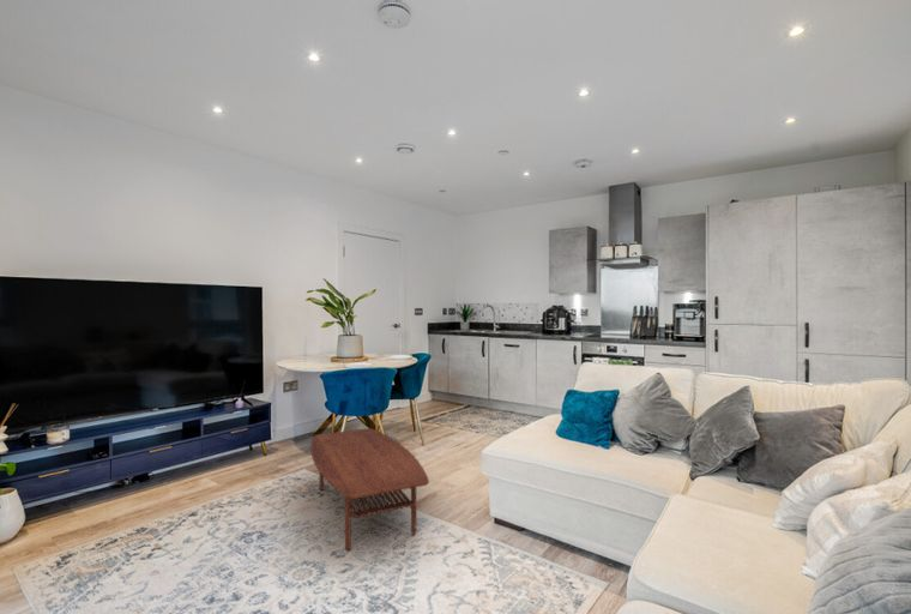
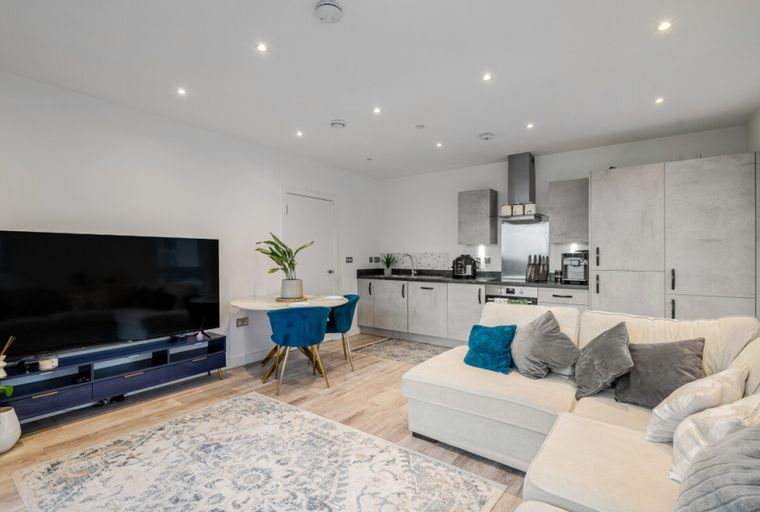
- coffee table [309,427,430,552]
